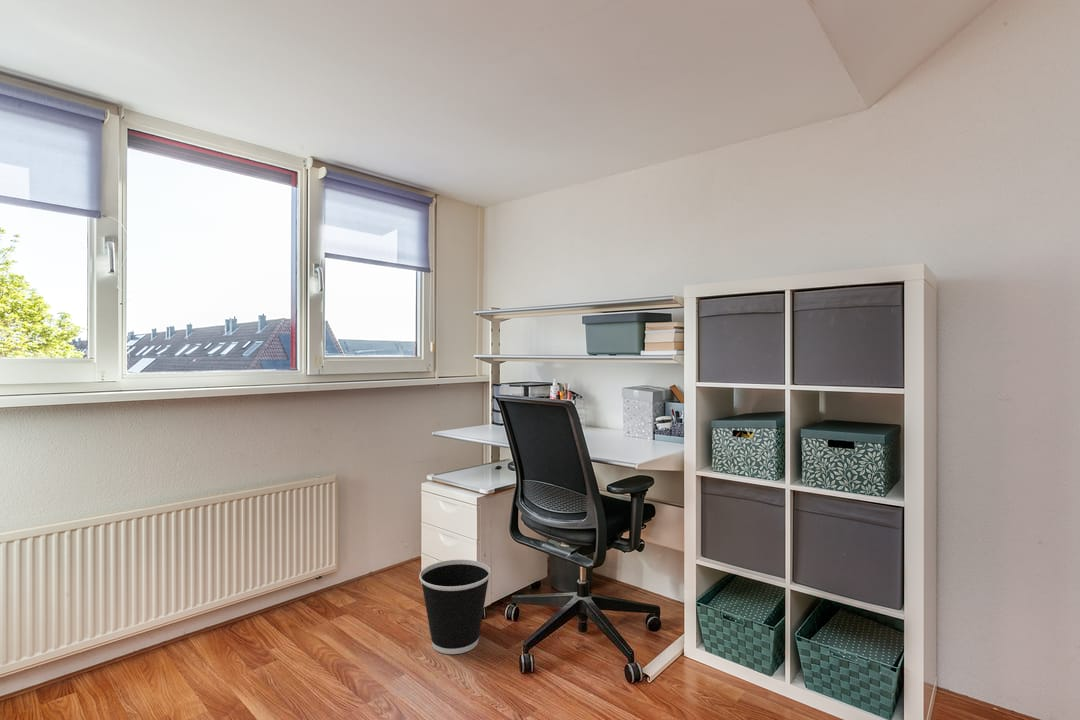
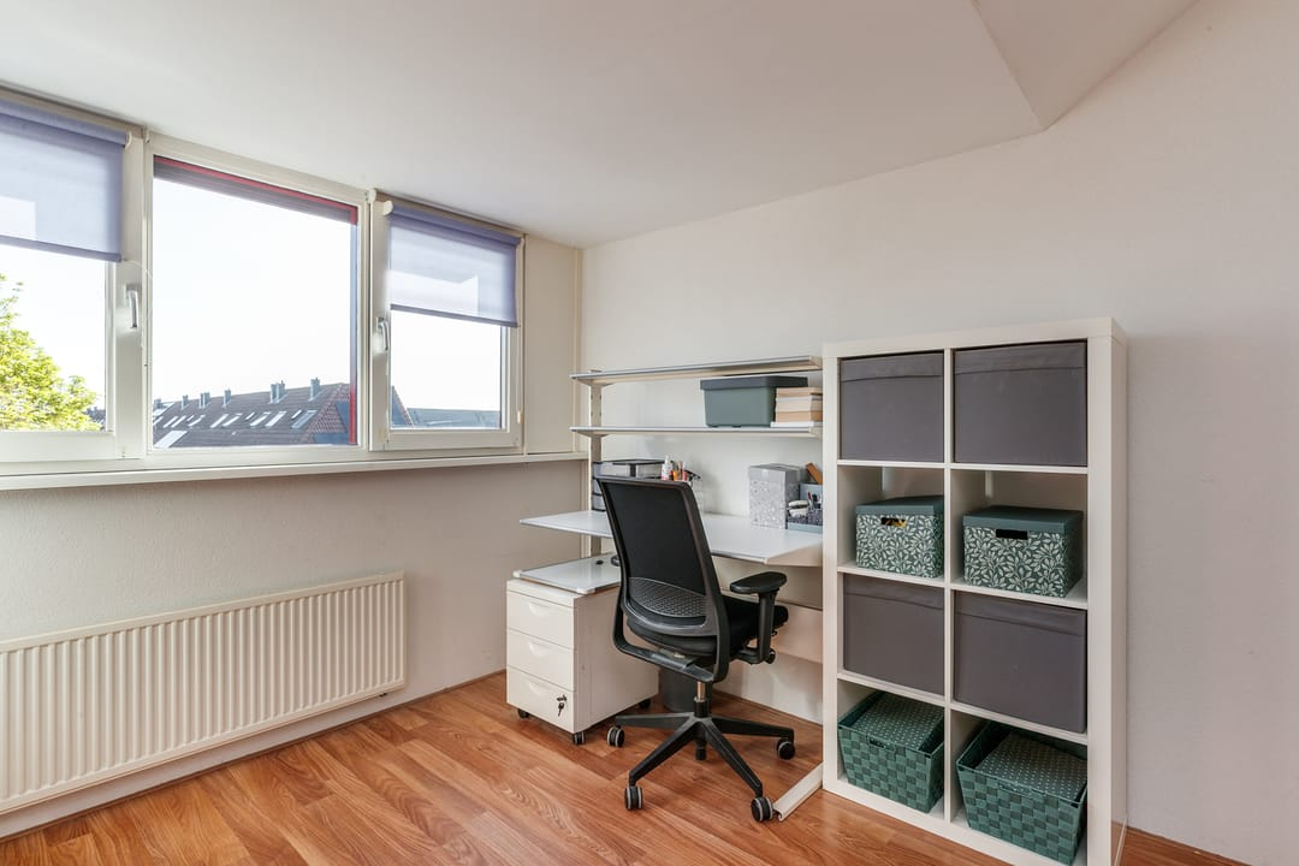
- wastebasket [418,559,492,655]
